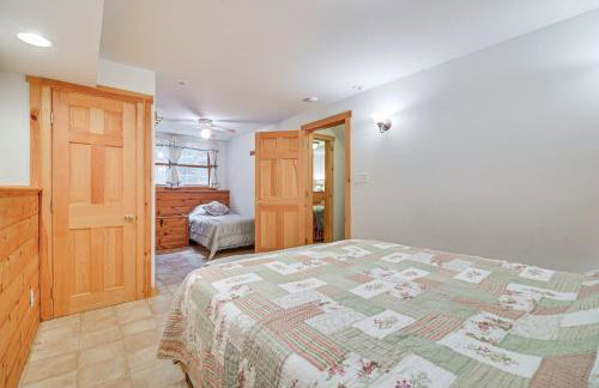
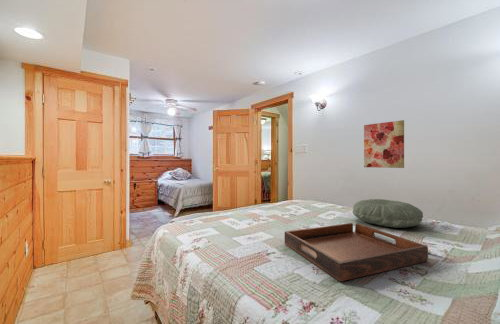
+ pillow [352,198,424,229]
+ serving tray [284,222,429,283]
+ wall art [363,119,405,169]
